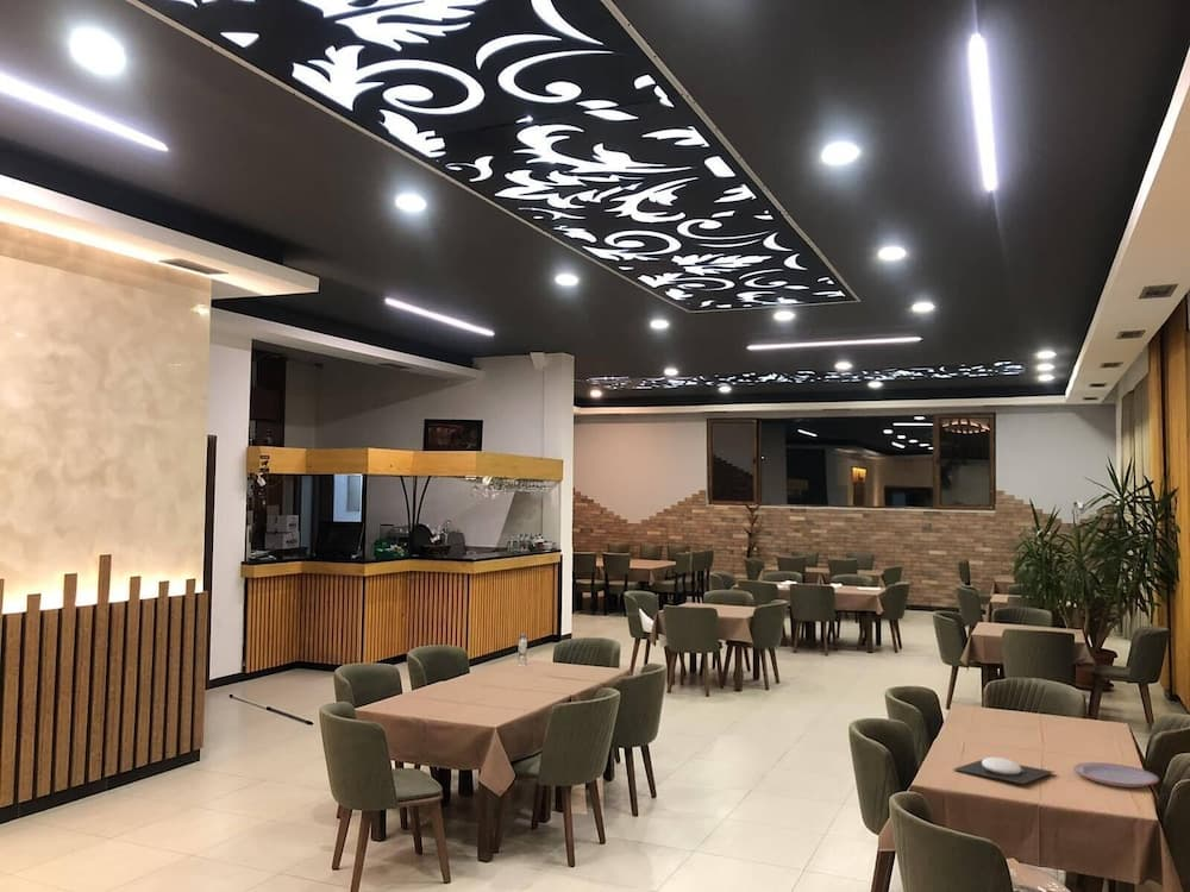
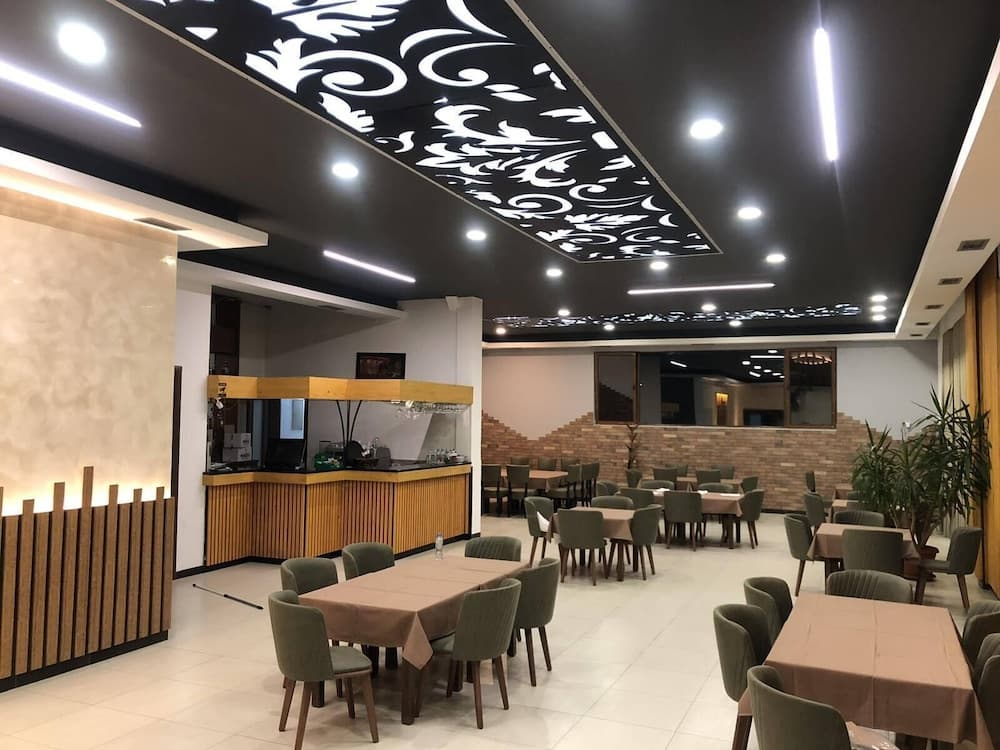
- plate [952,756,1054,785]
- plate [1072,761,1160,789]
